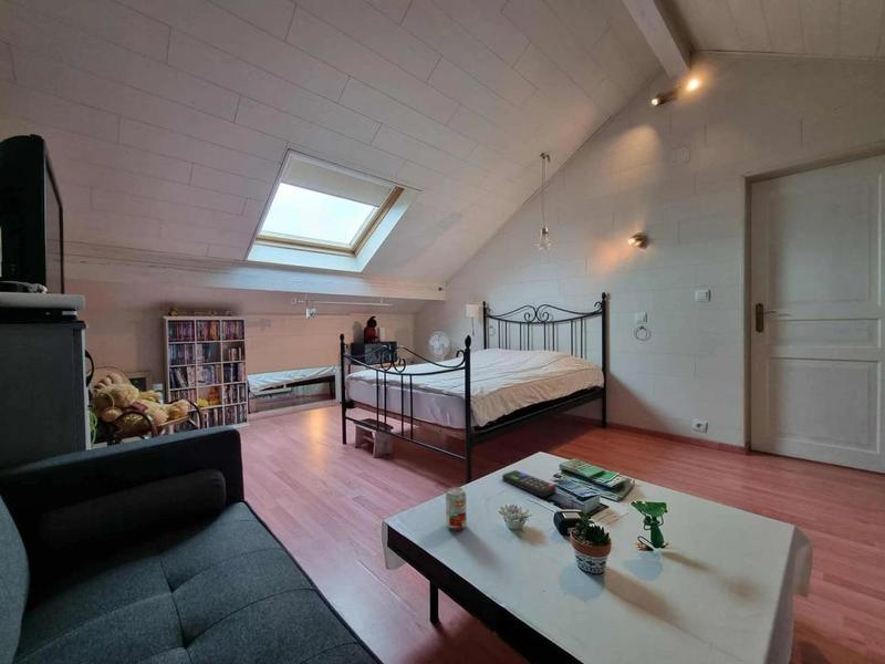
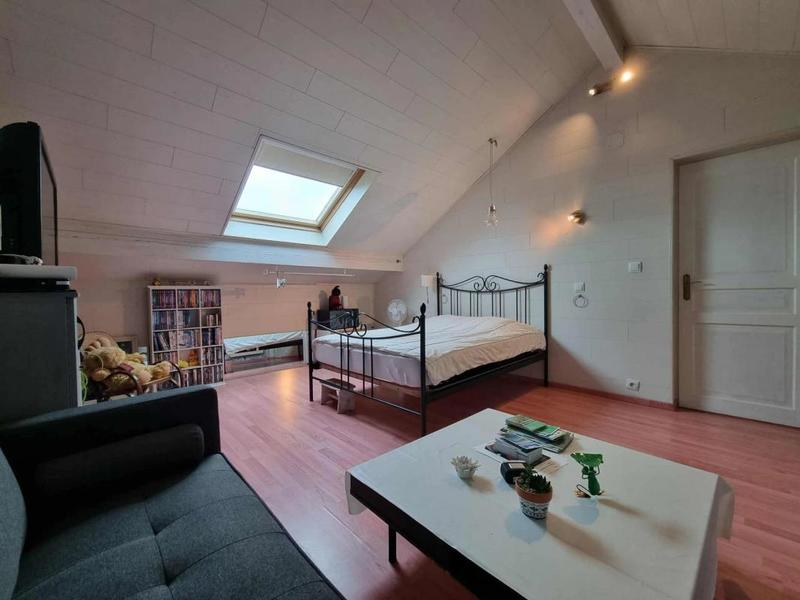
- beverage can [445,486,468,531]
- remote control [501,469,558,498]
